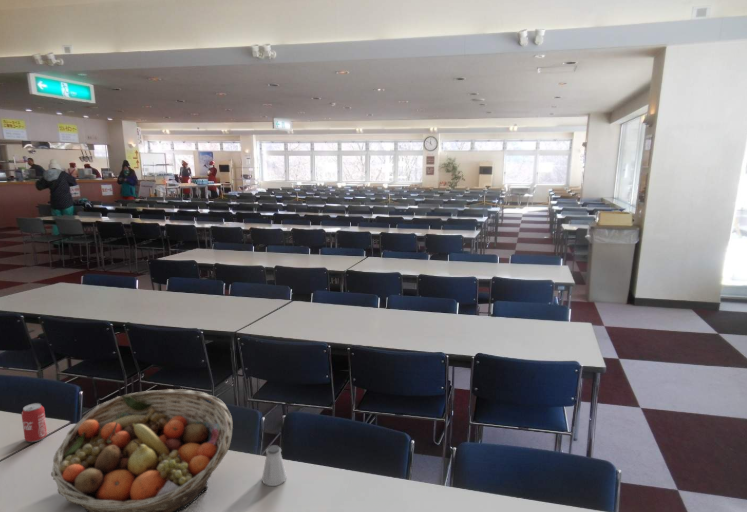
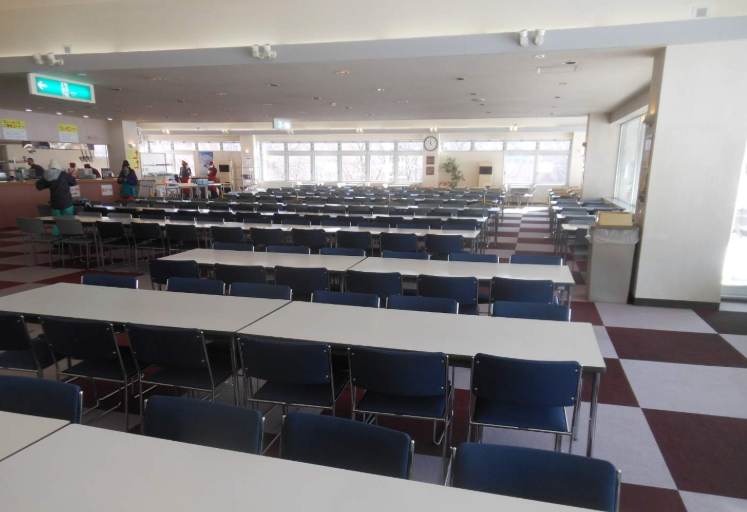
- beverage can [20,402,48,443]
- fruit basket [50,388,234,512]
- saltshaker [261,444,288,487]
